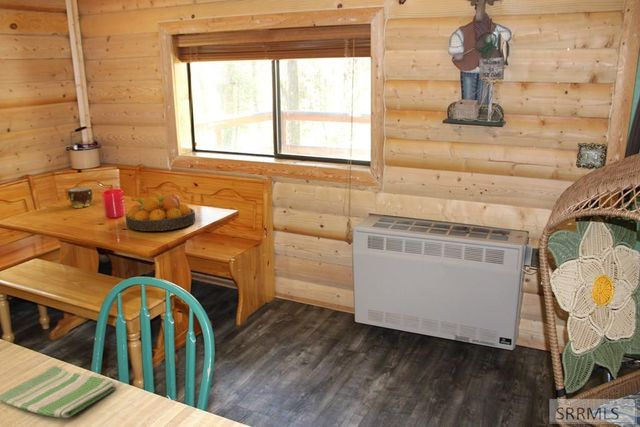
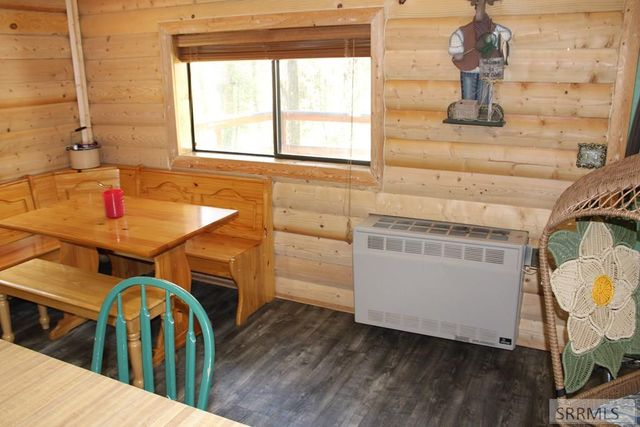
- fruit bowl [125,190,196,232]
- dish towel [0,365,117,419]
- cup [67,187,93,209]
